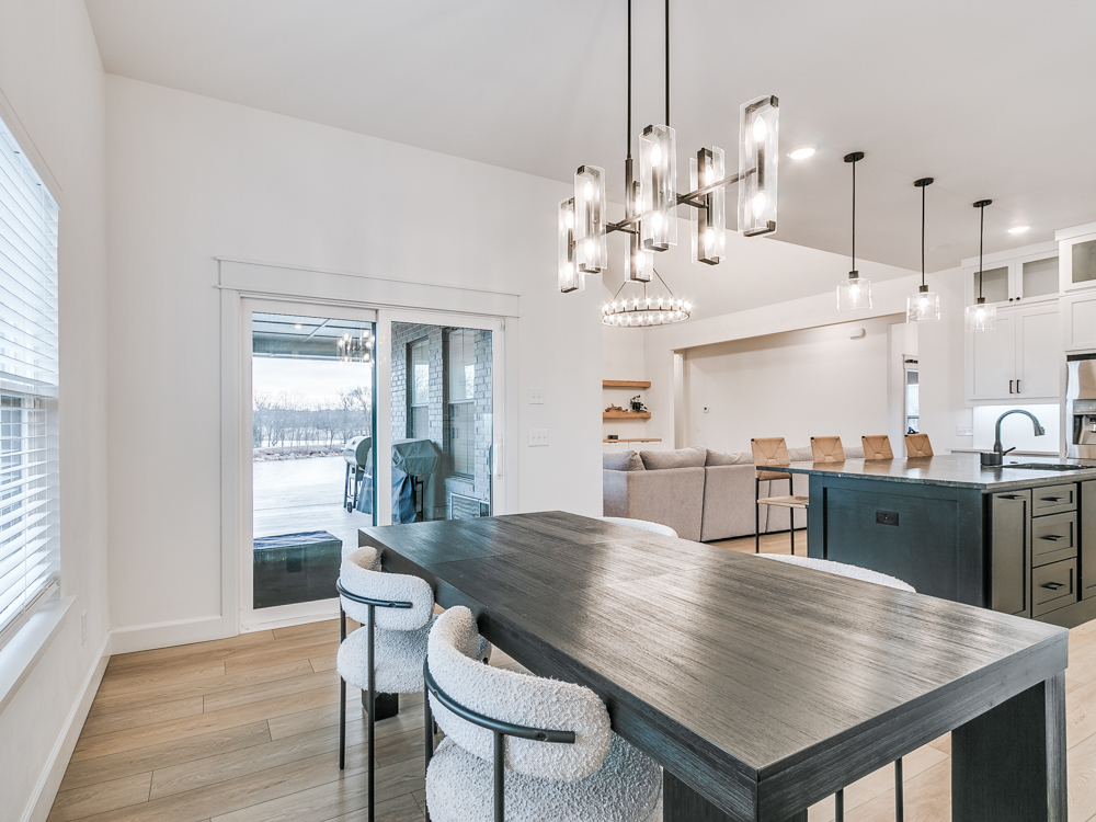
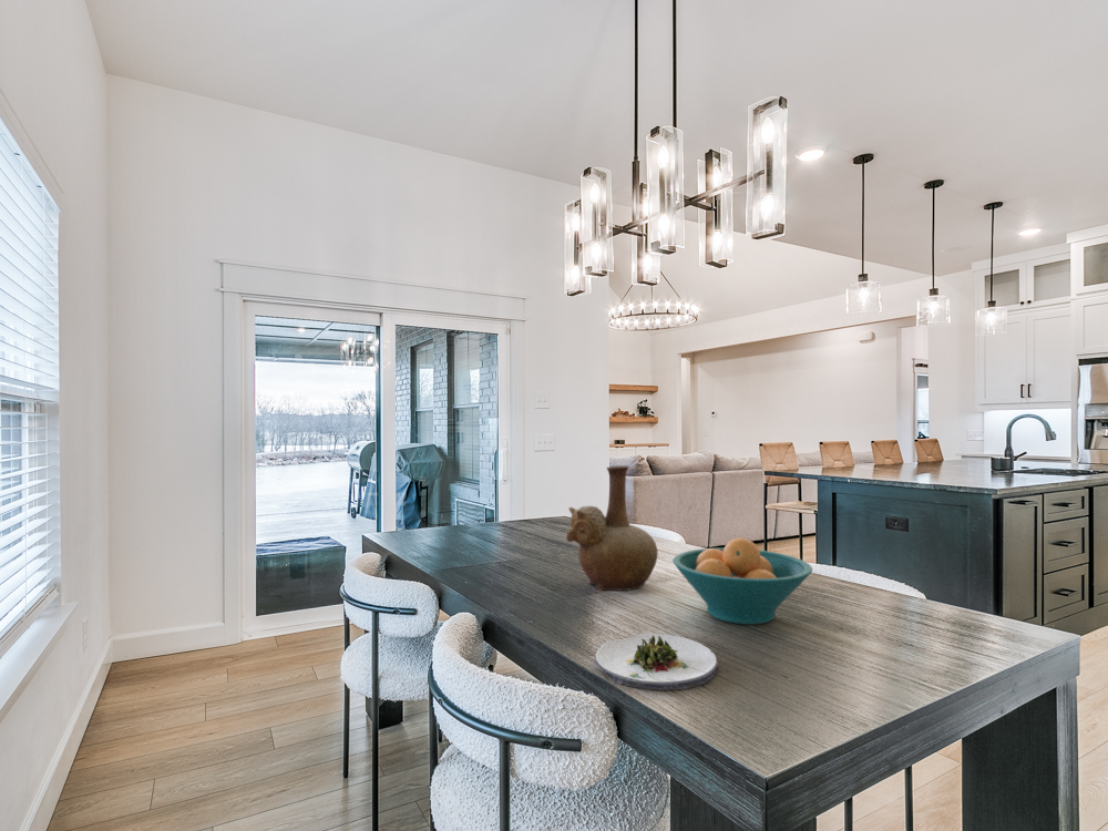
+ fruit bowl [671,537,813,626]
+ vase [565,464,658,592]
+ salad plate [594,633,720,691]
